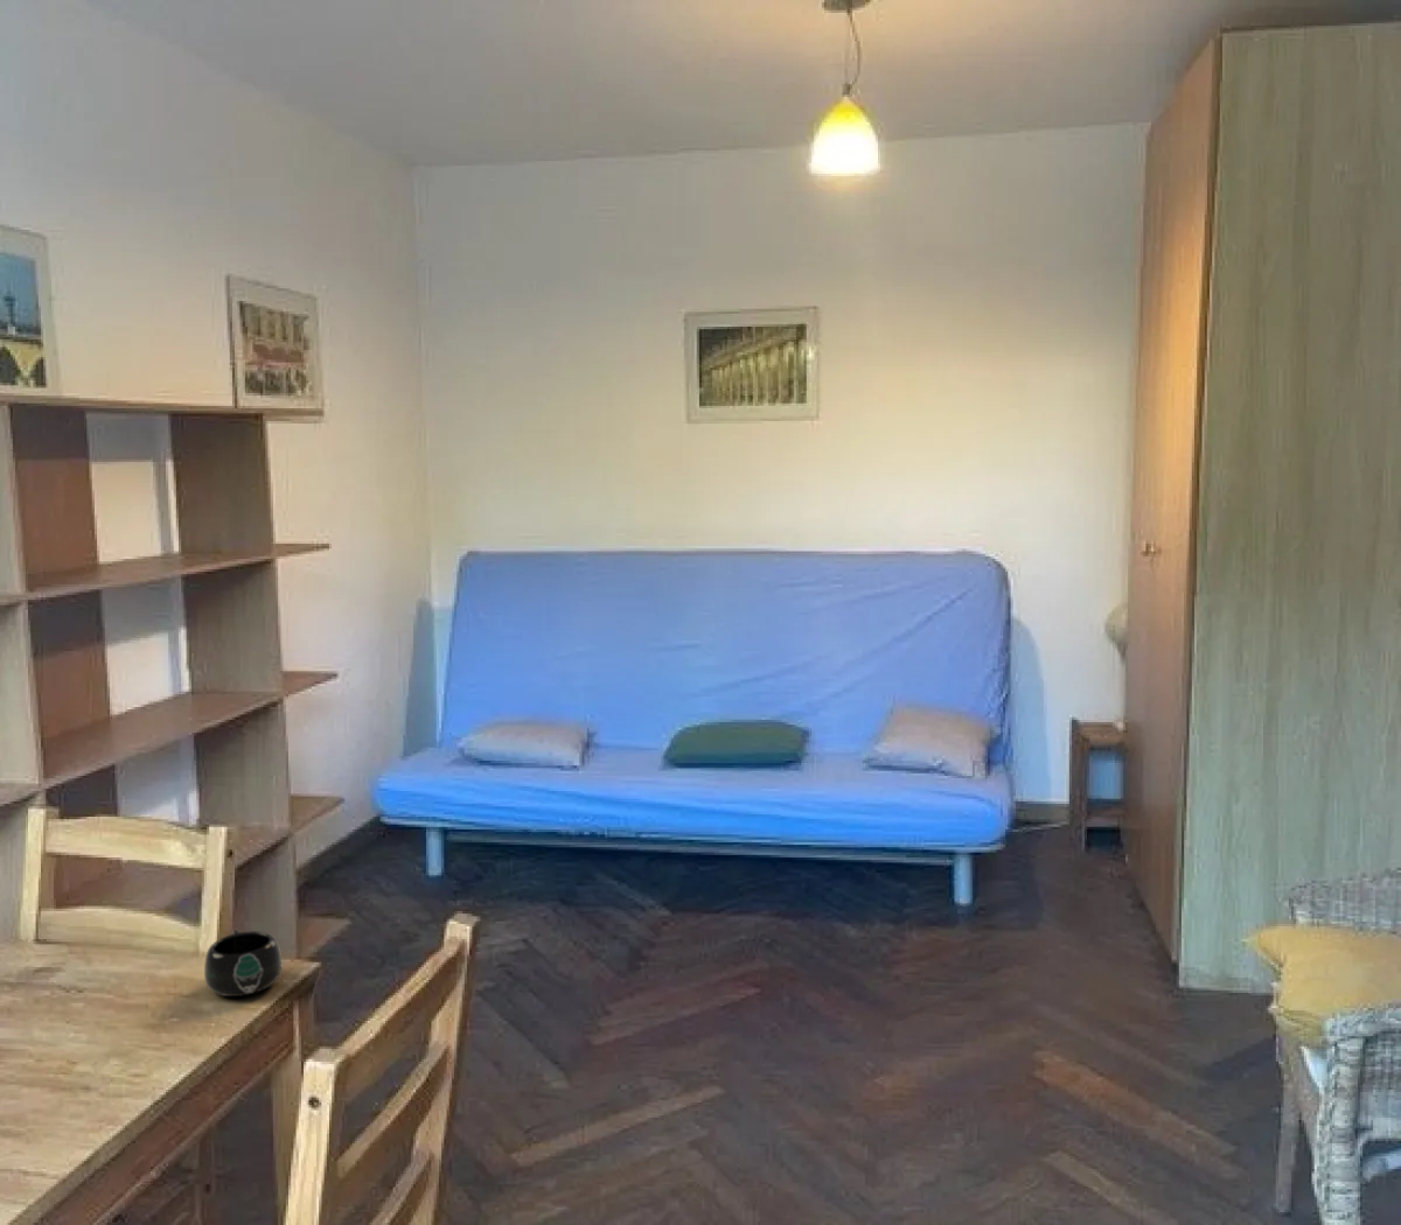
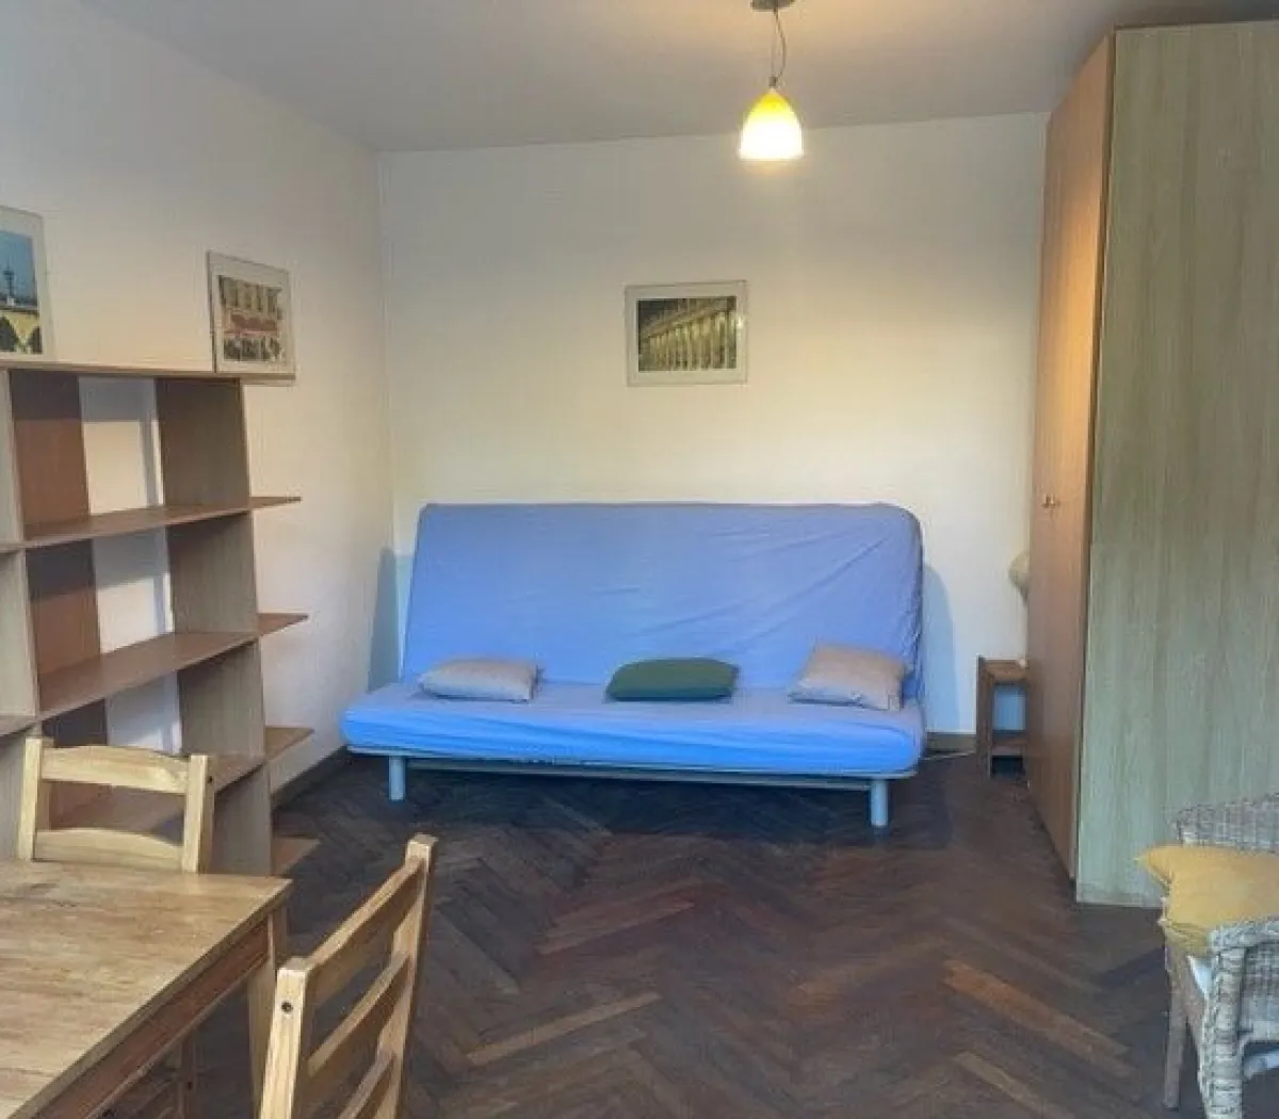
- mug [204,927,282,998]
